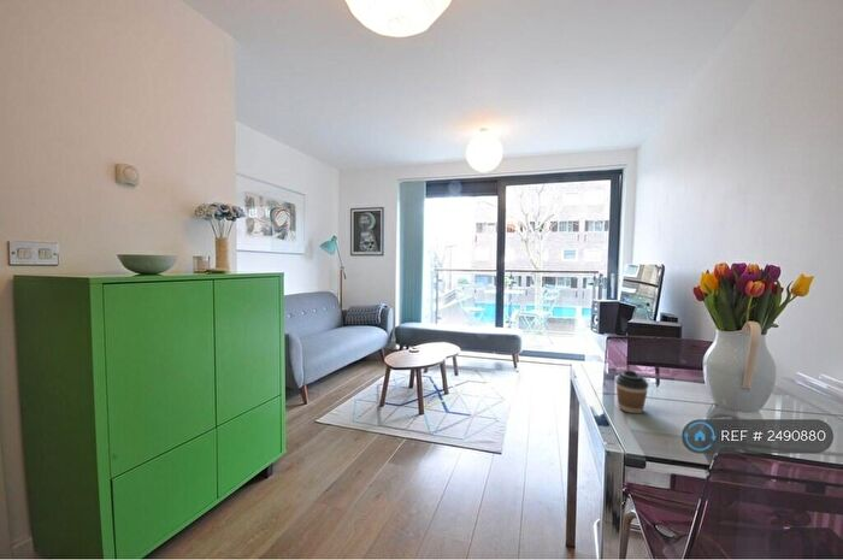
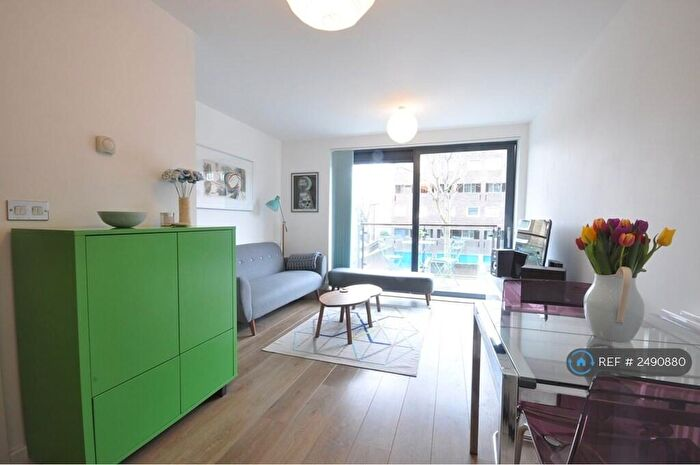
- coffee cup [614,370,650,414]
